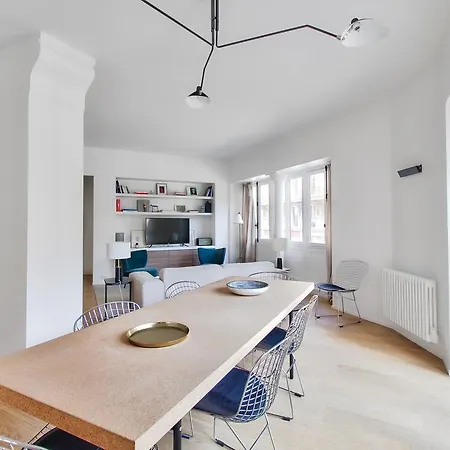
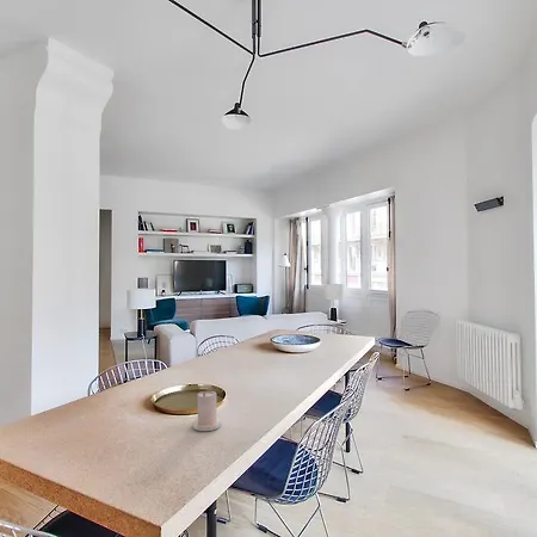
+ candle [191,390,222,432]
